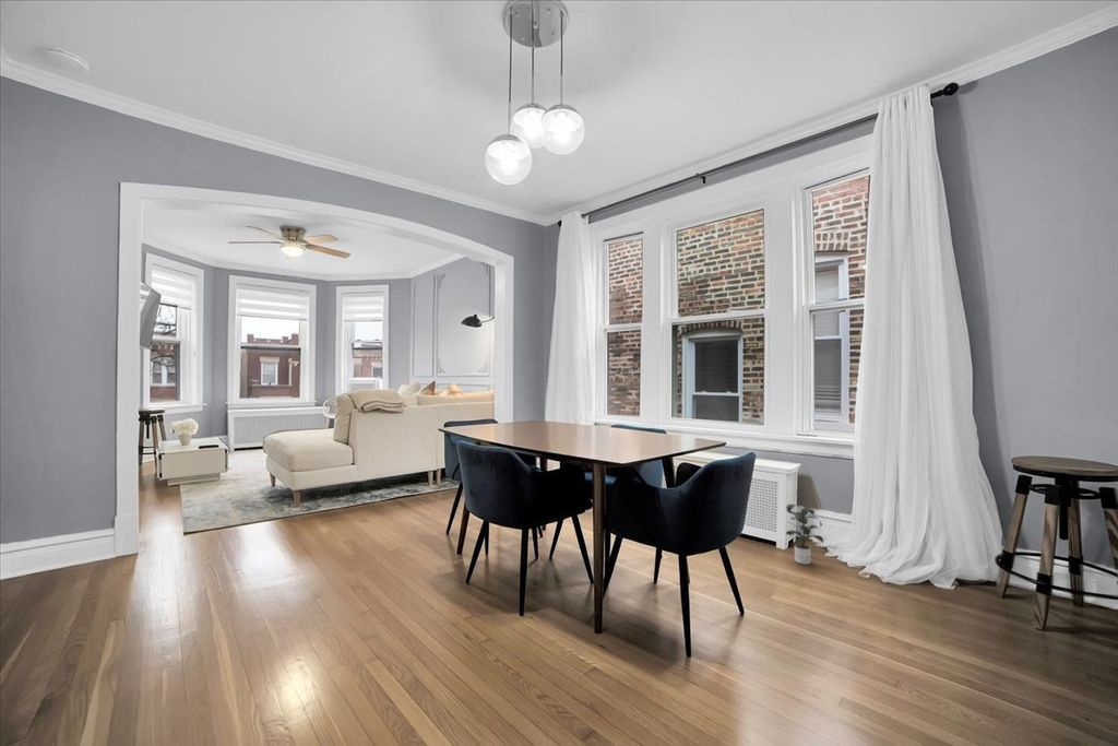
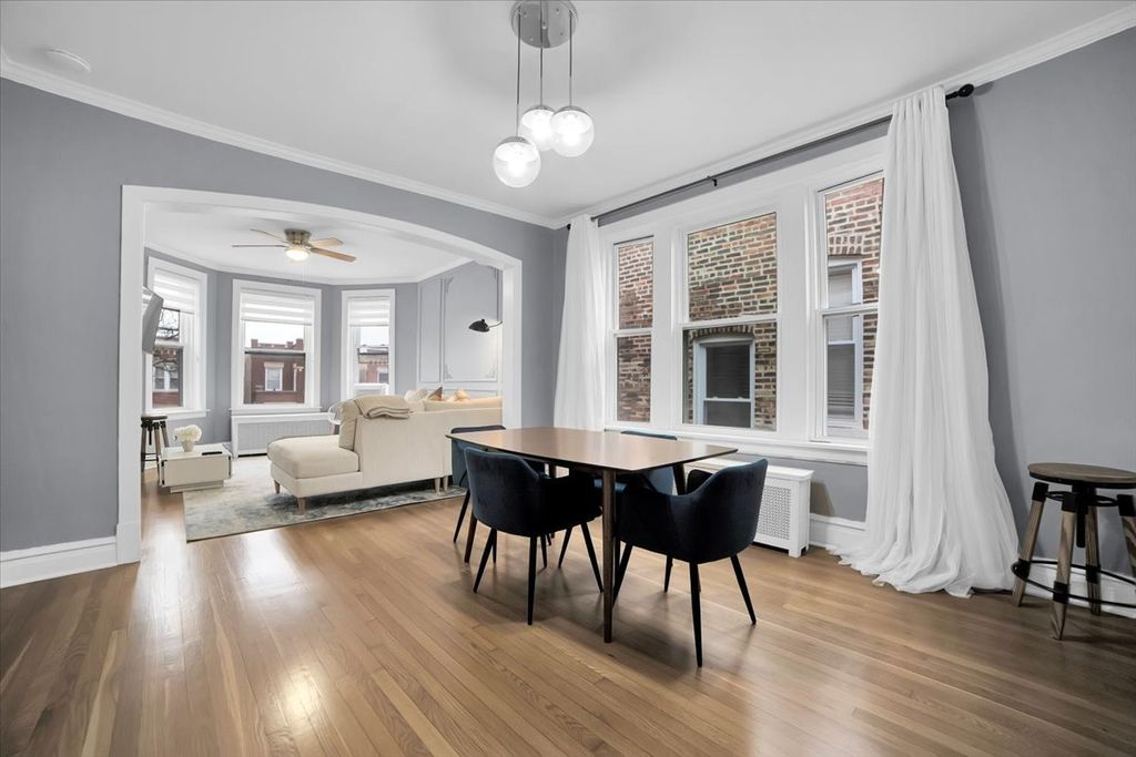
- potted plant [785,504,824,566]
